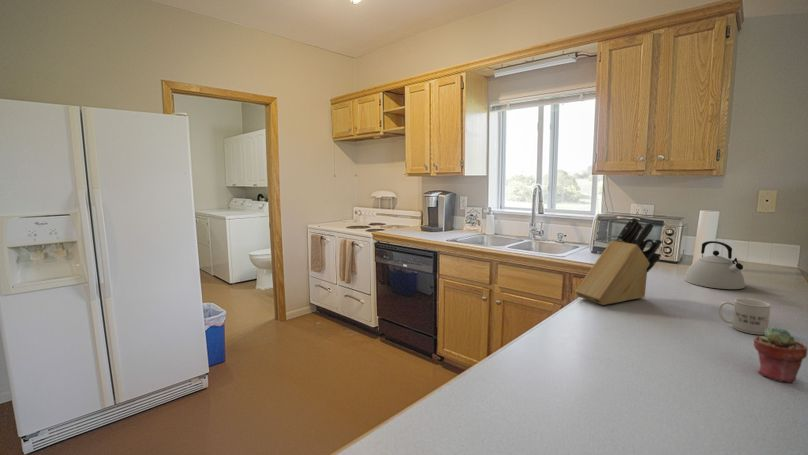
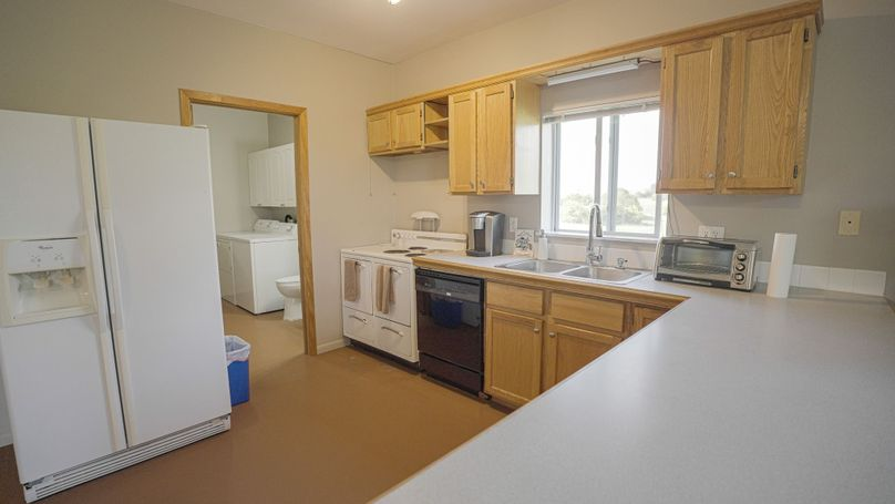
- knife block [574,216,663,306]
- mug [717,297,772,336]
- kettle [684,240,746,290]
- potted succulent [753,326,808,384]
